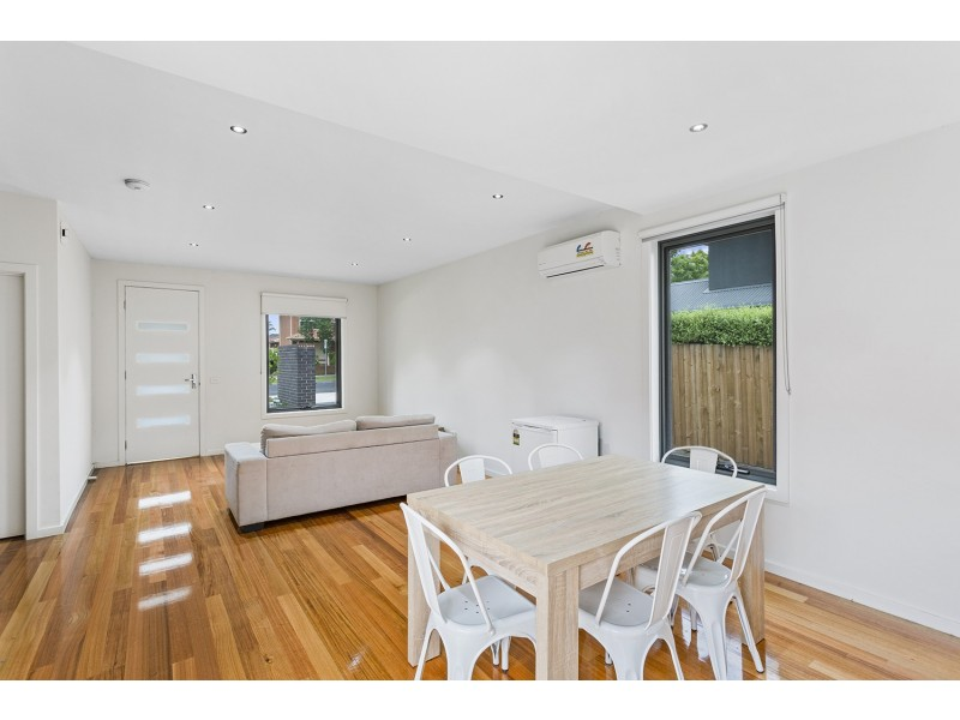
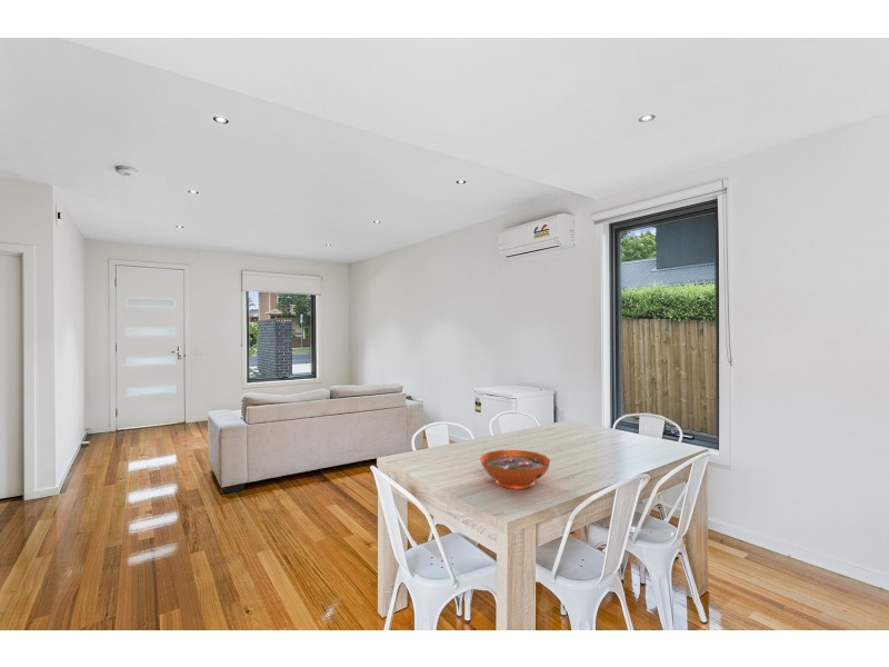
+ decorative bowl [479,449,551,490]
